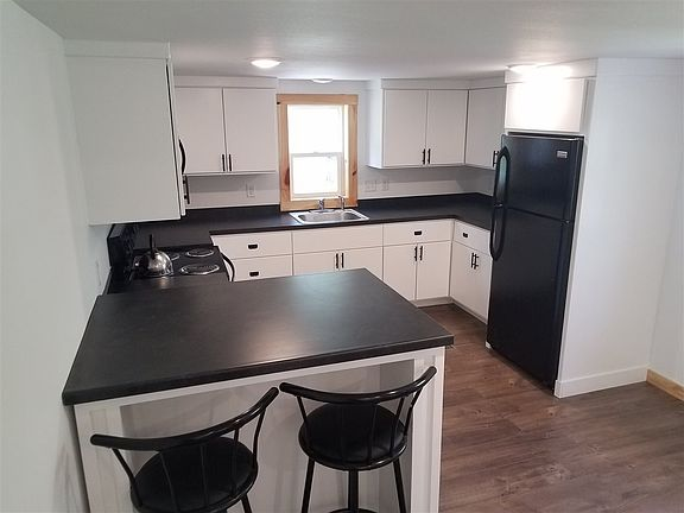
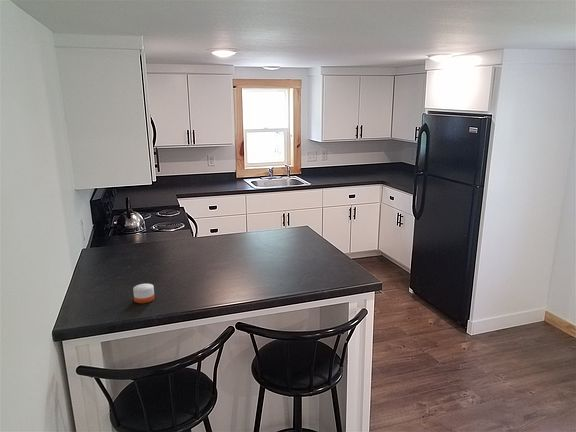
+ candle [132,283,155,304]
